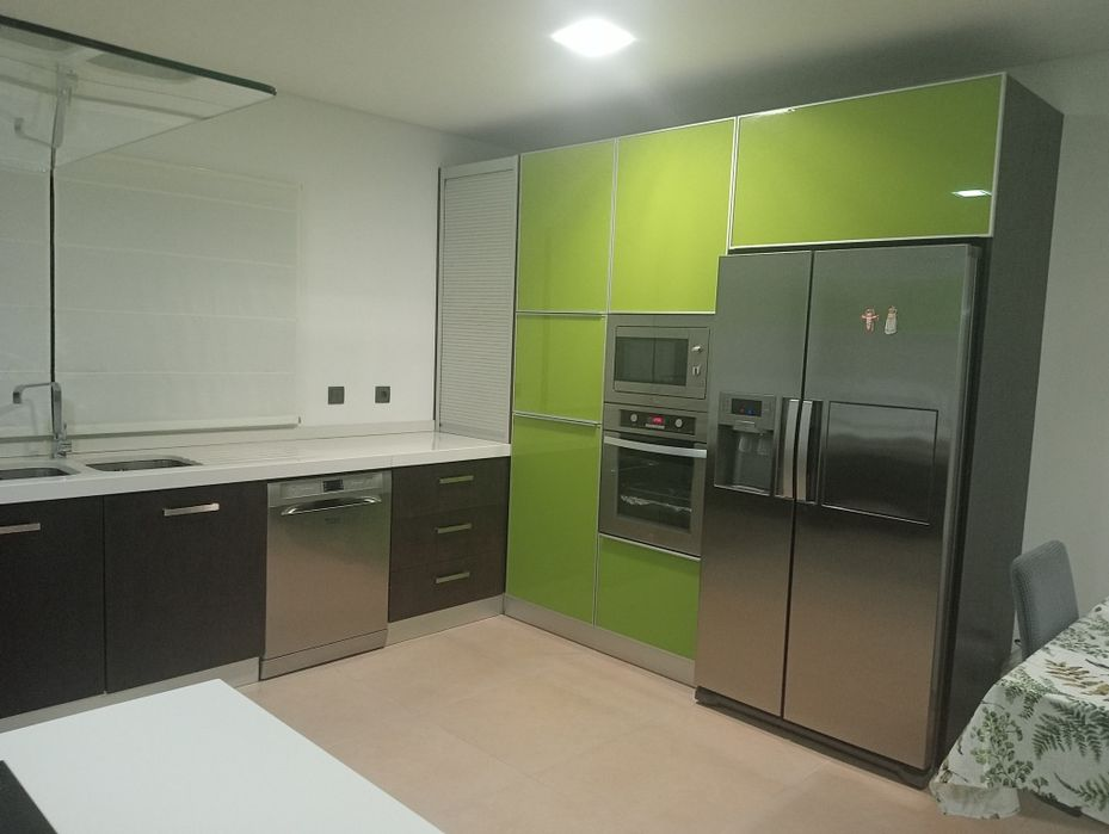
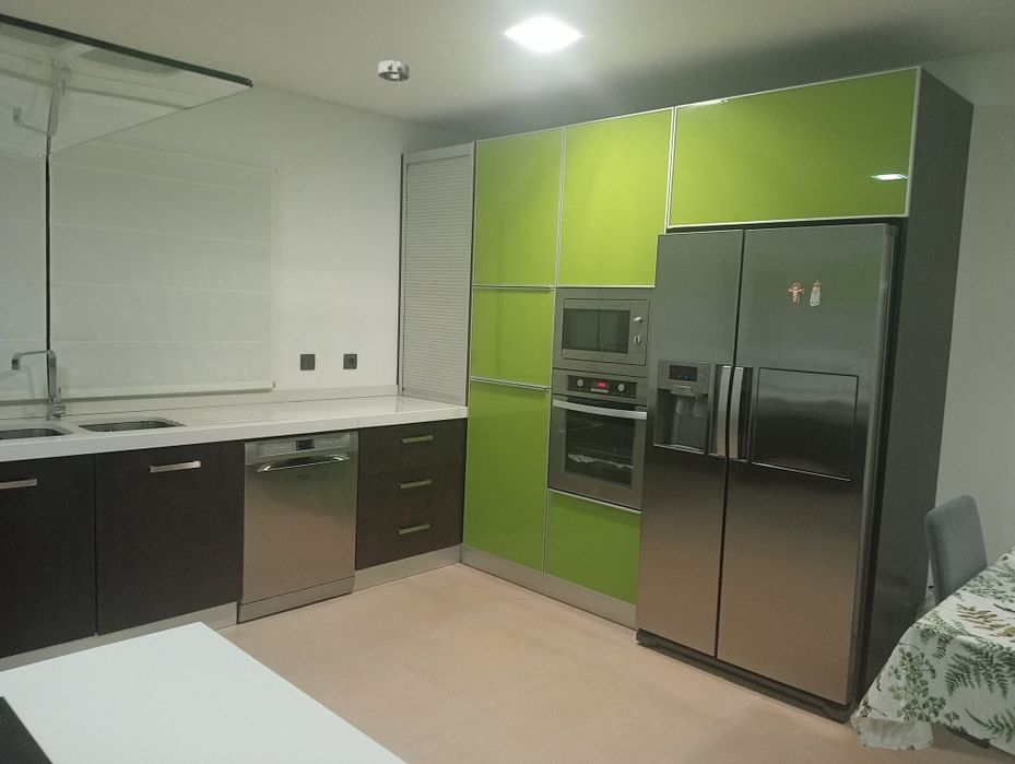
+ smoke detector [377,60,410,82]
